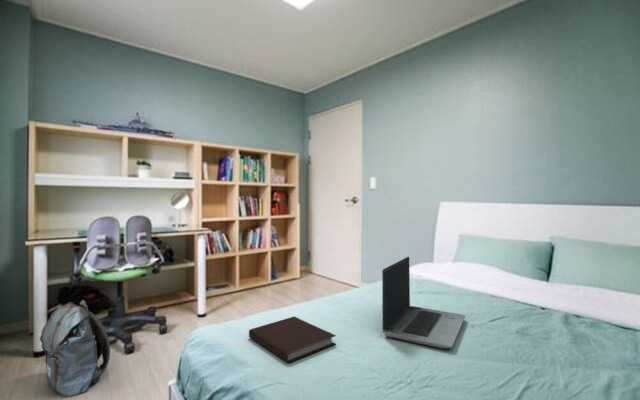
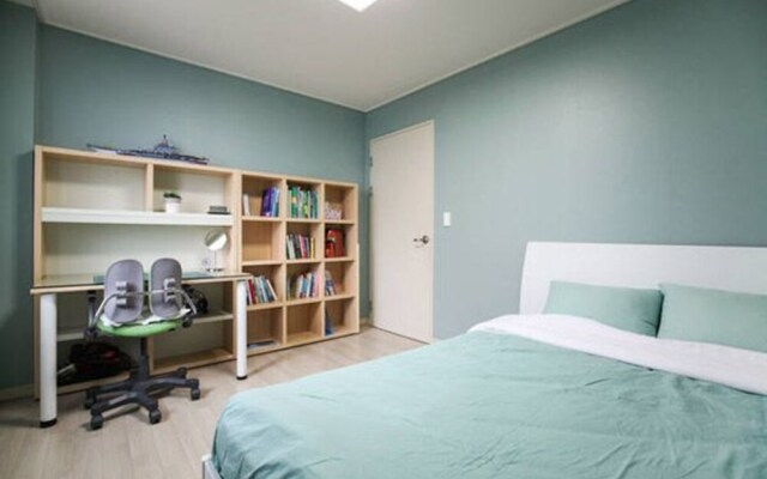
- laptop computer [381,256,466,349]
- notebook [248,316,337,364]
- backpack [39,299,111,398]
